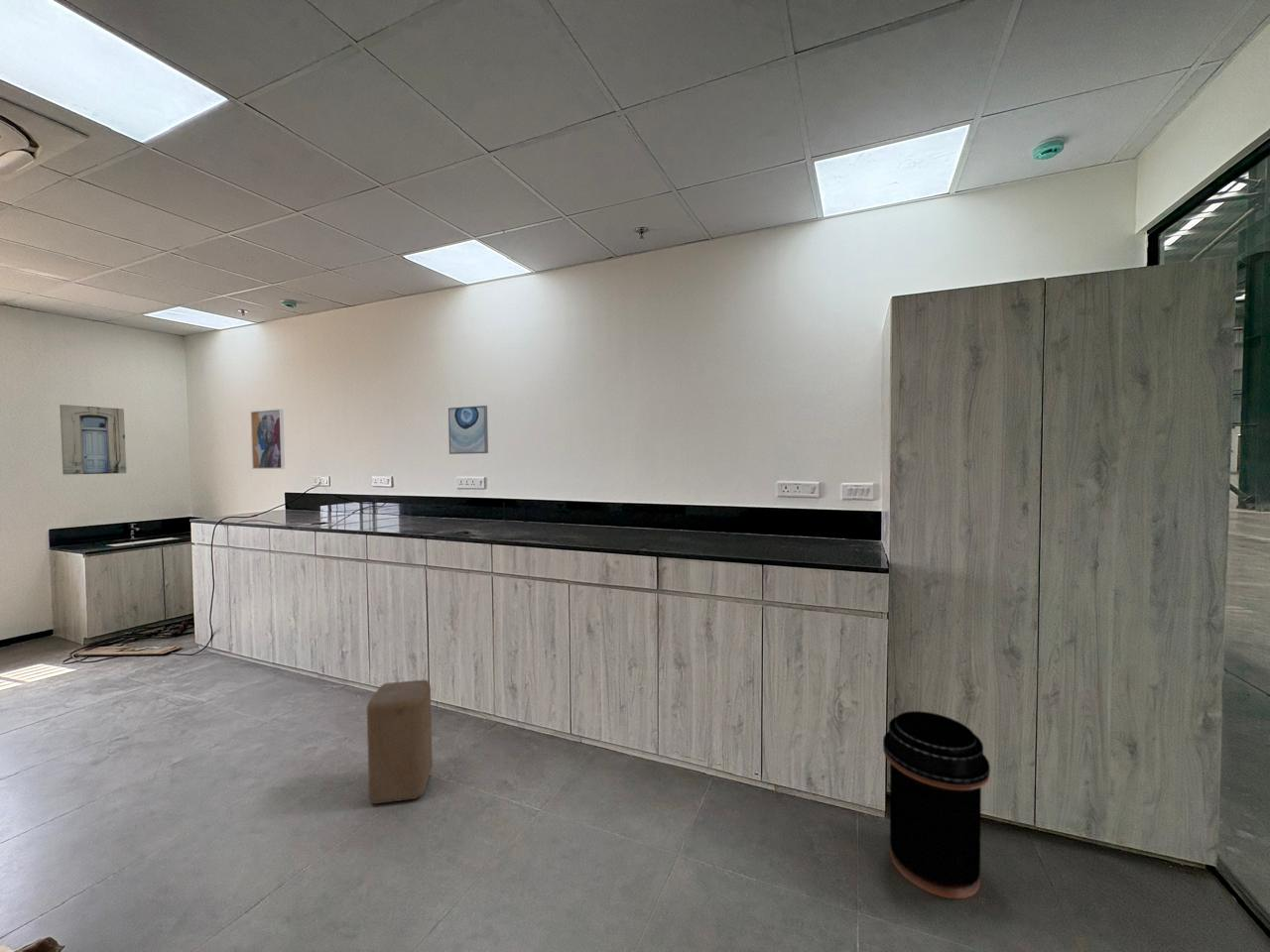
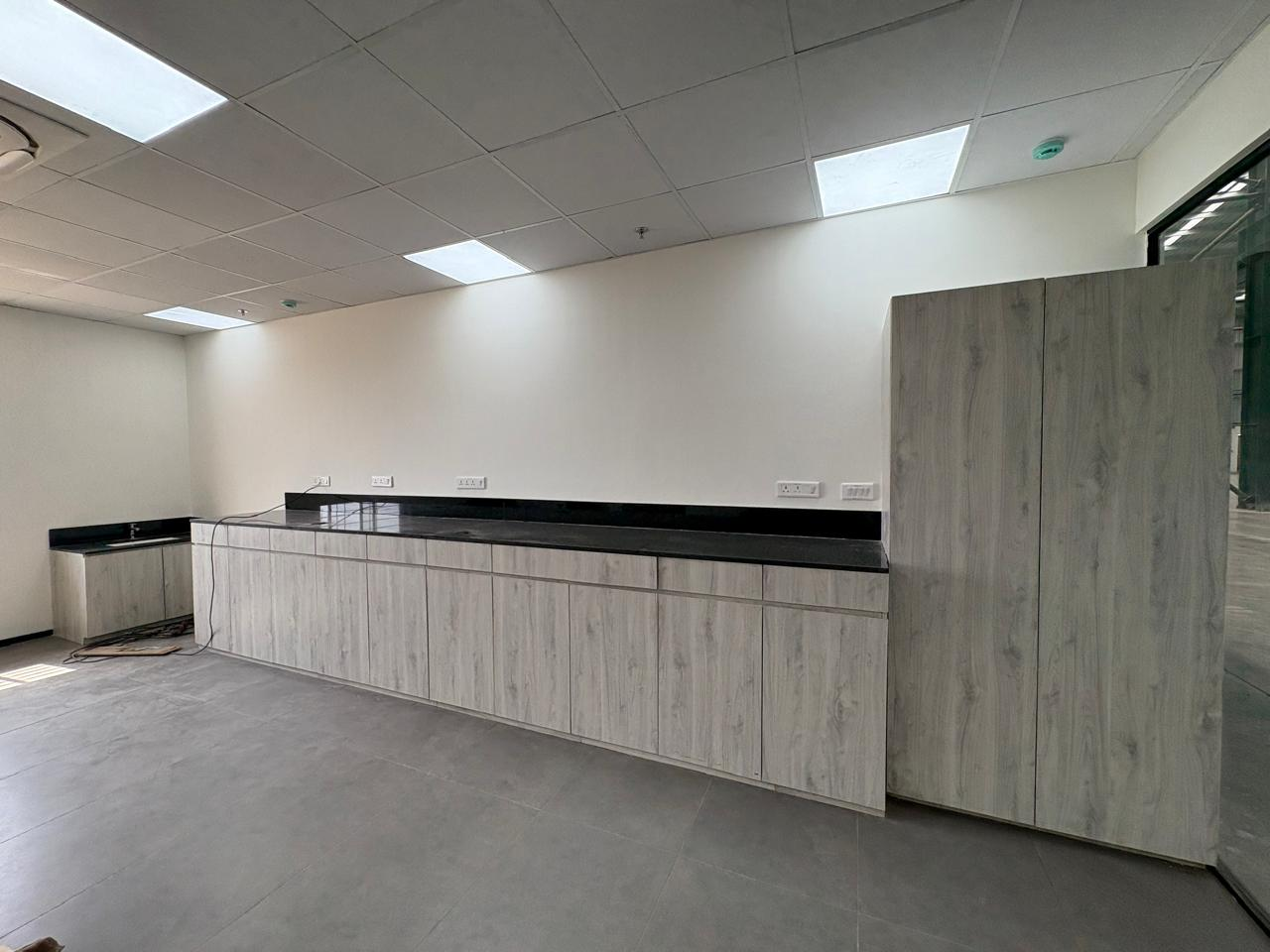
- wall art [447,405,489,455]
- wall art [249,408,286,470]
- trash can [882,710,991,900]
- wall art [59,404,127,475]
- stool [366,679,434,804]
